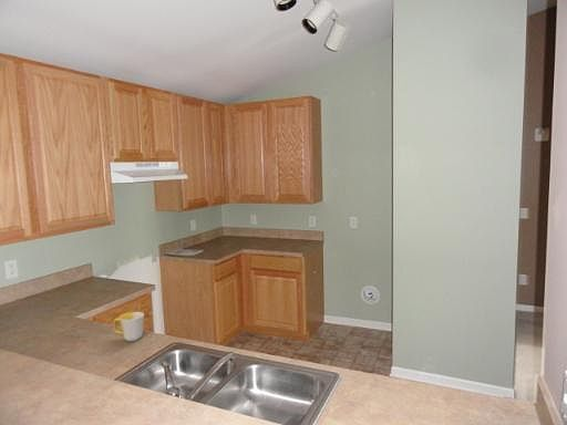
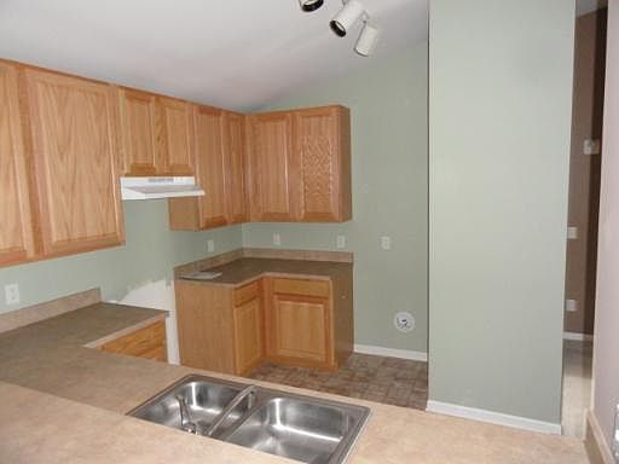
- mug [113,311,145,342]
